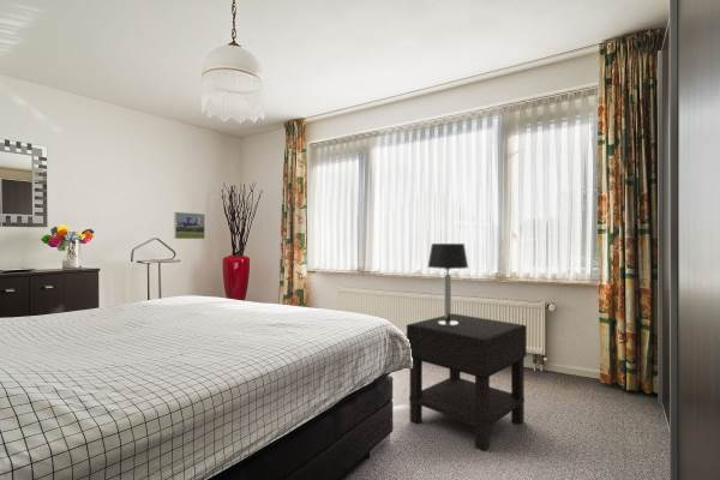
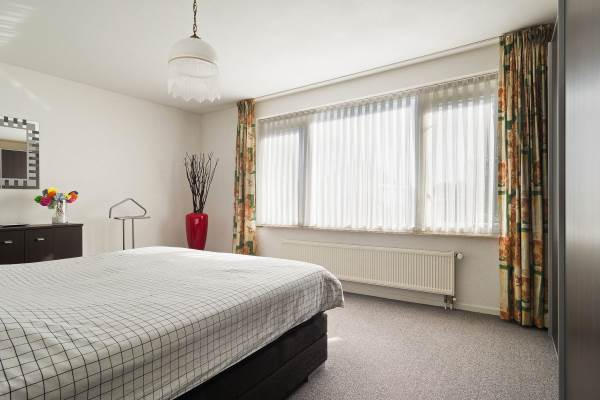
- nightstand [406,312,528,452]
- table lamp [427,242,469,325]
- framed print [173,211,206,240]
